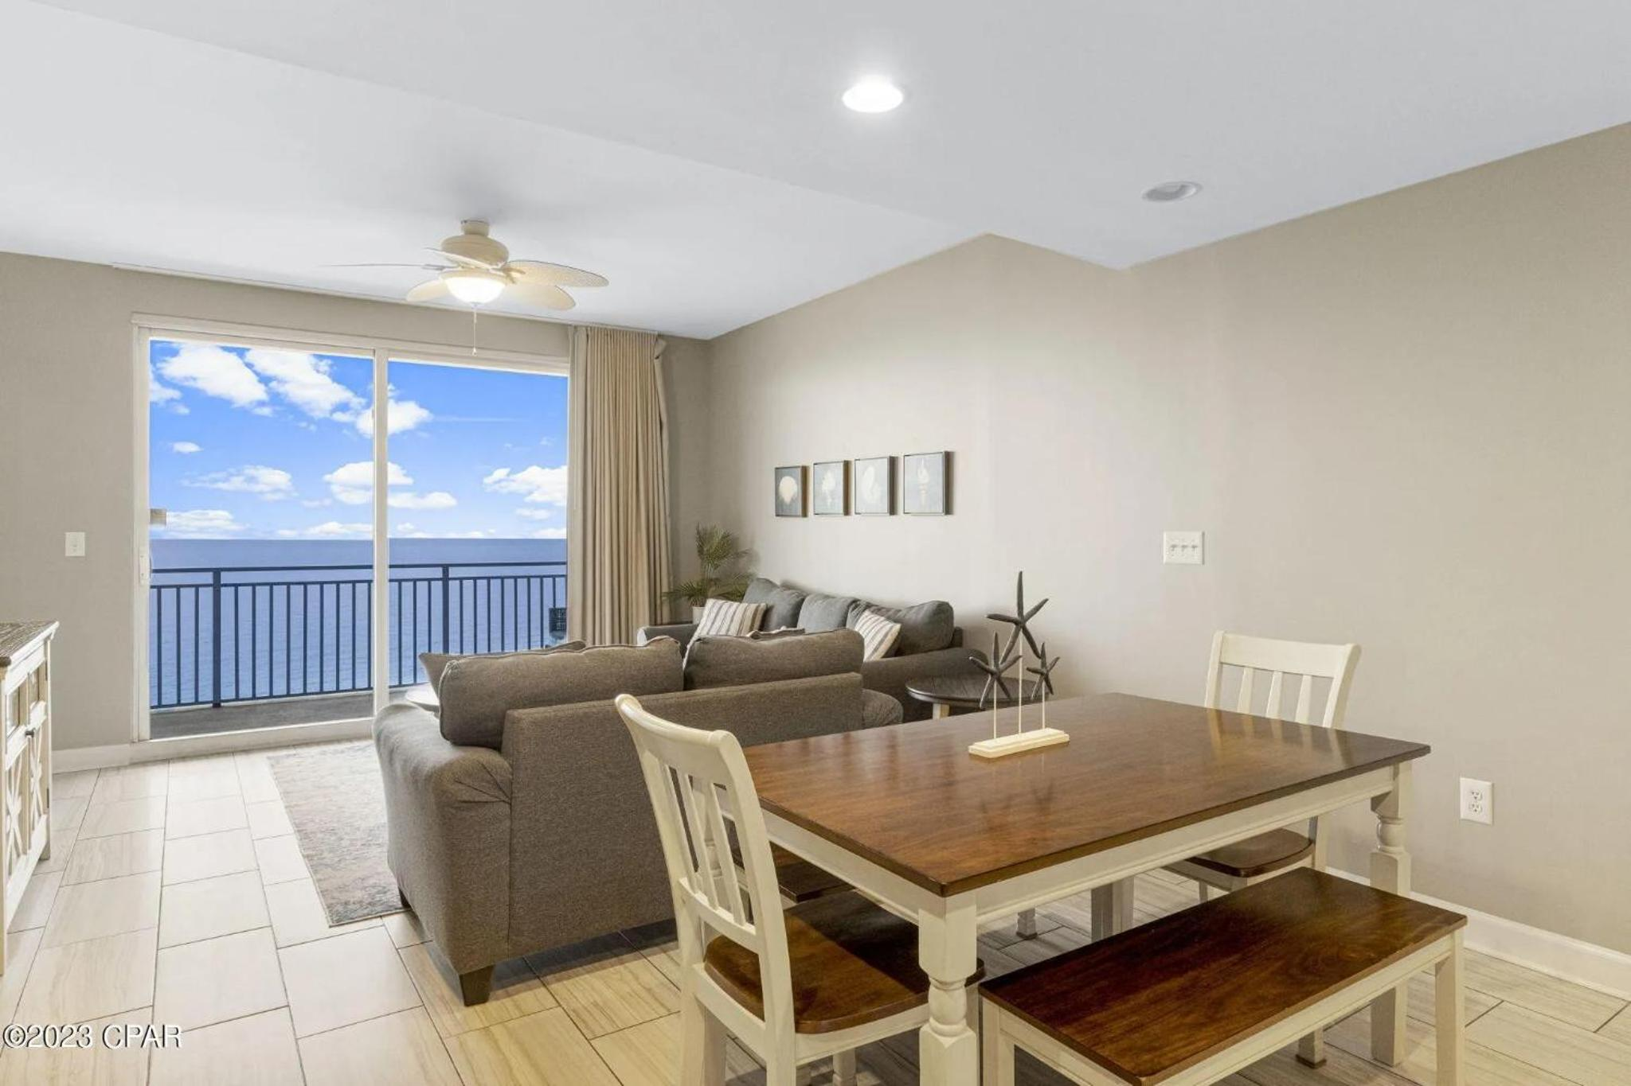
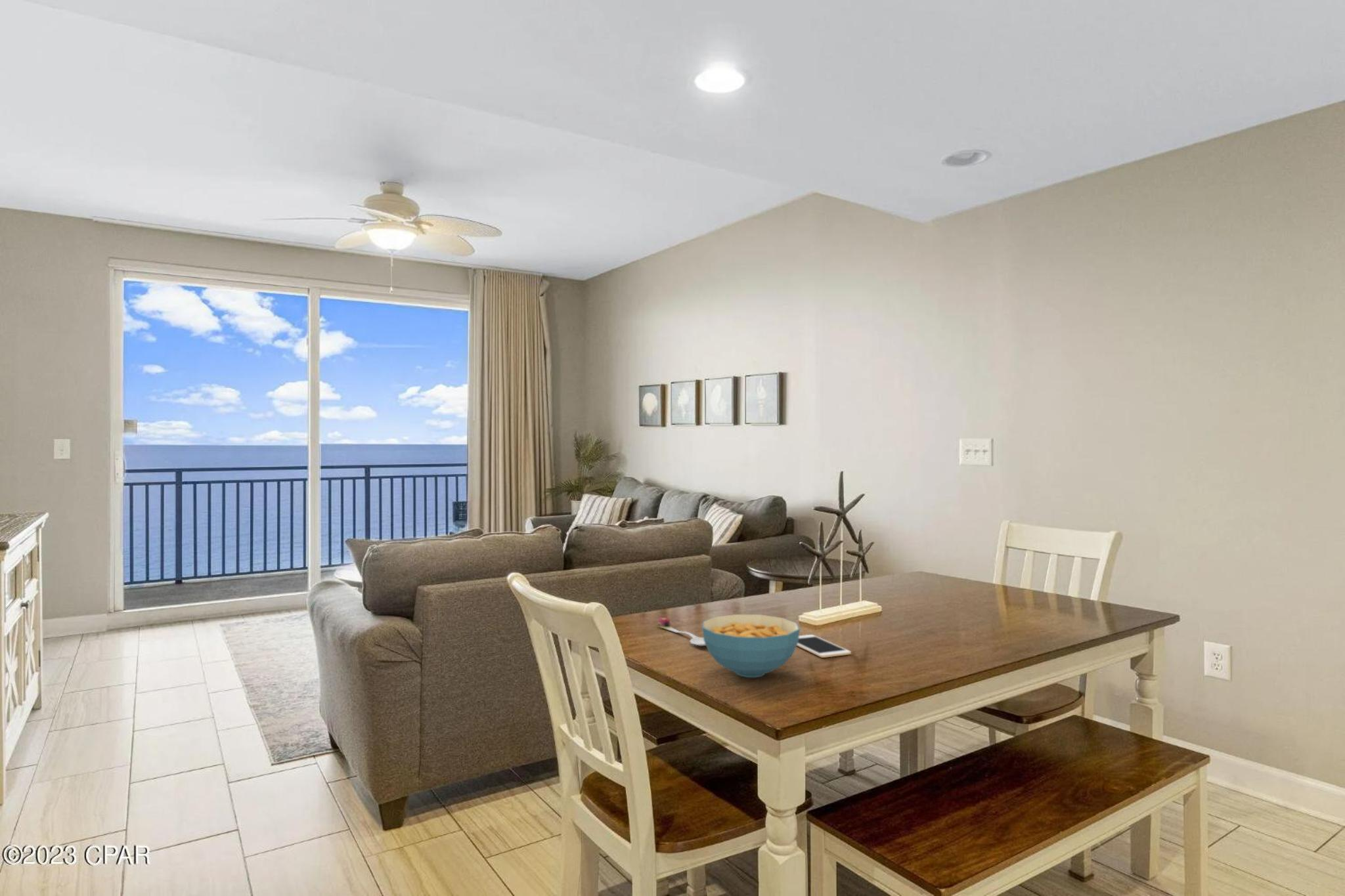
+ spoon [657,617,706,647]
+ cell phone [797,634,852,658]
+ cereal bowl [702,614,801,678]
